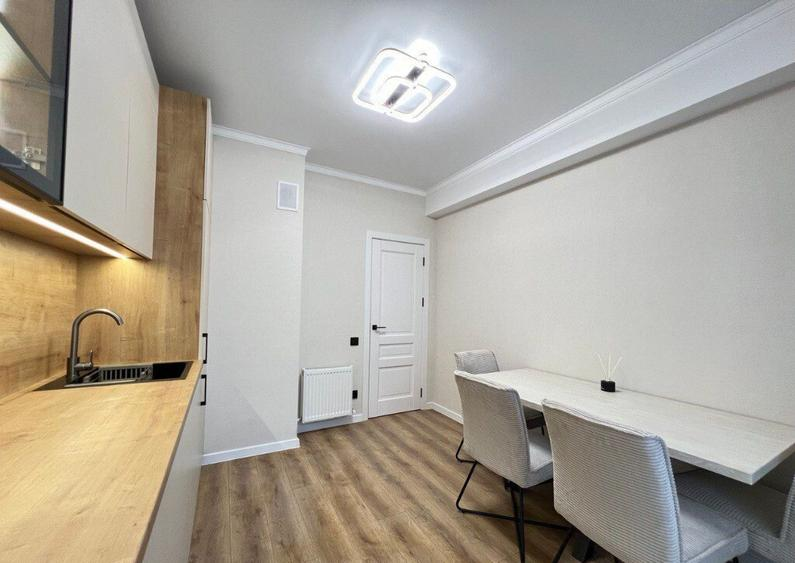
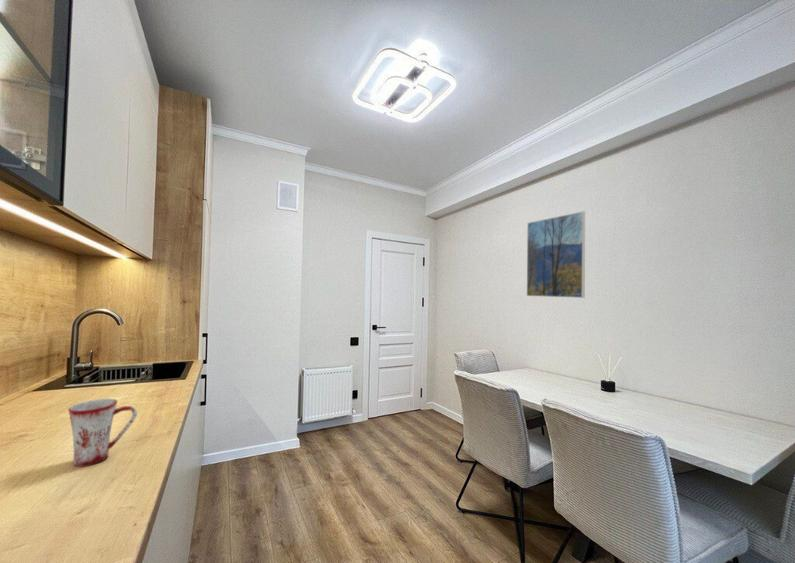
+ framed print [526,211,586,299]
+ mug [67,398,138,468]
